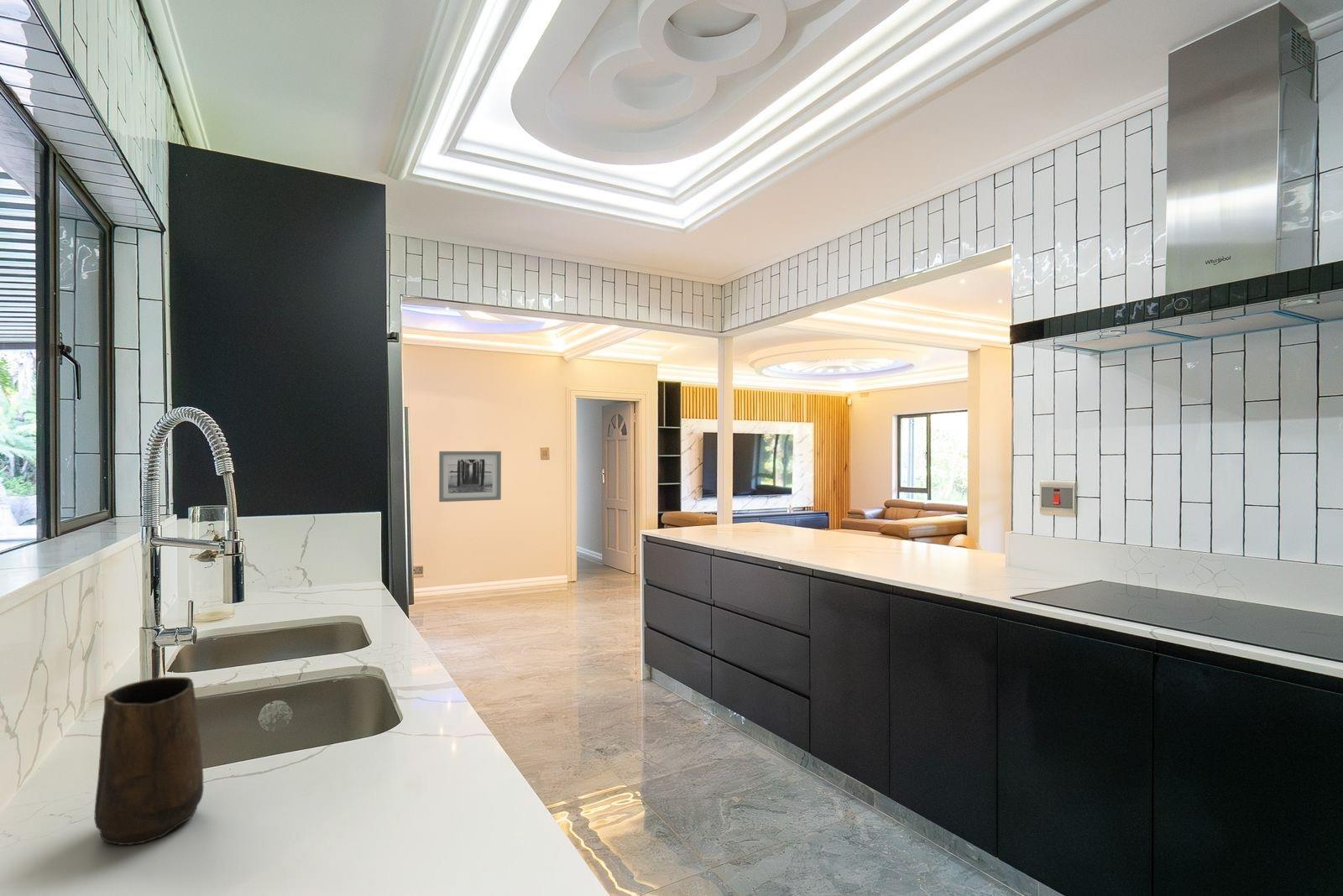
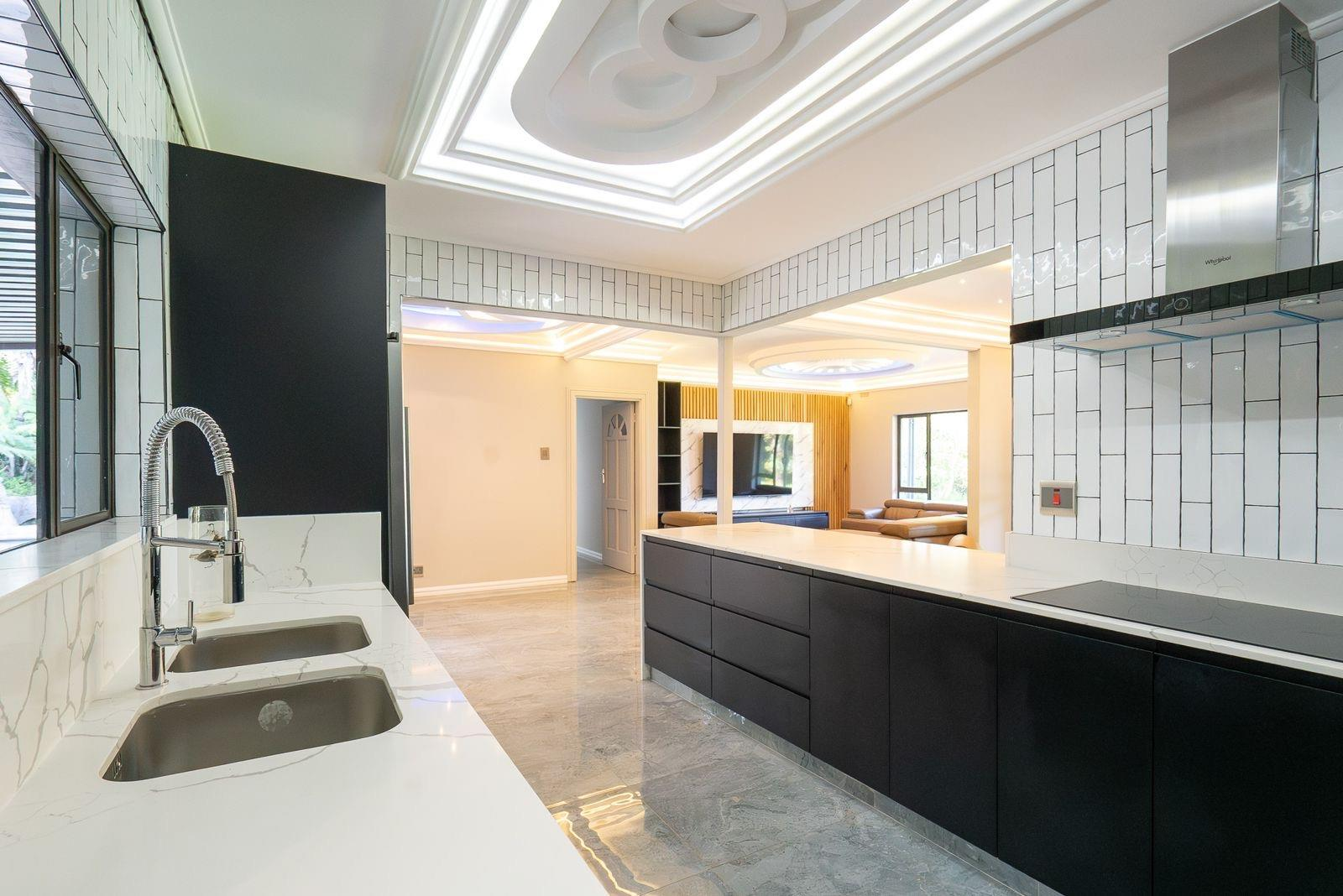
- wall art [438,451,502,503]
- mug [94,676,205,849]
